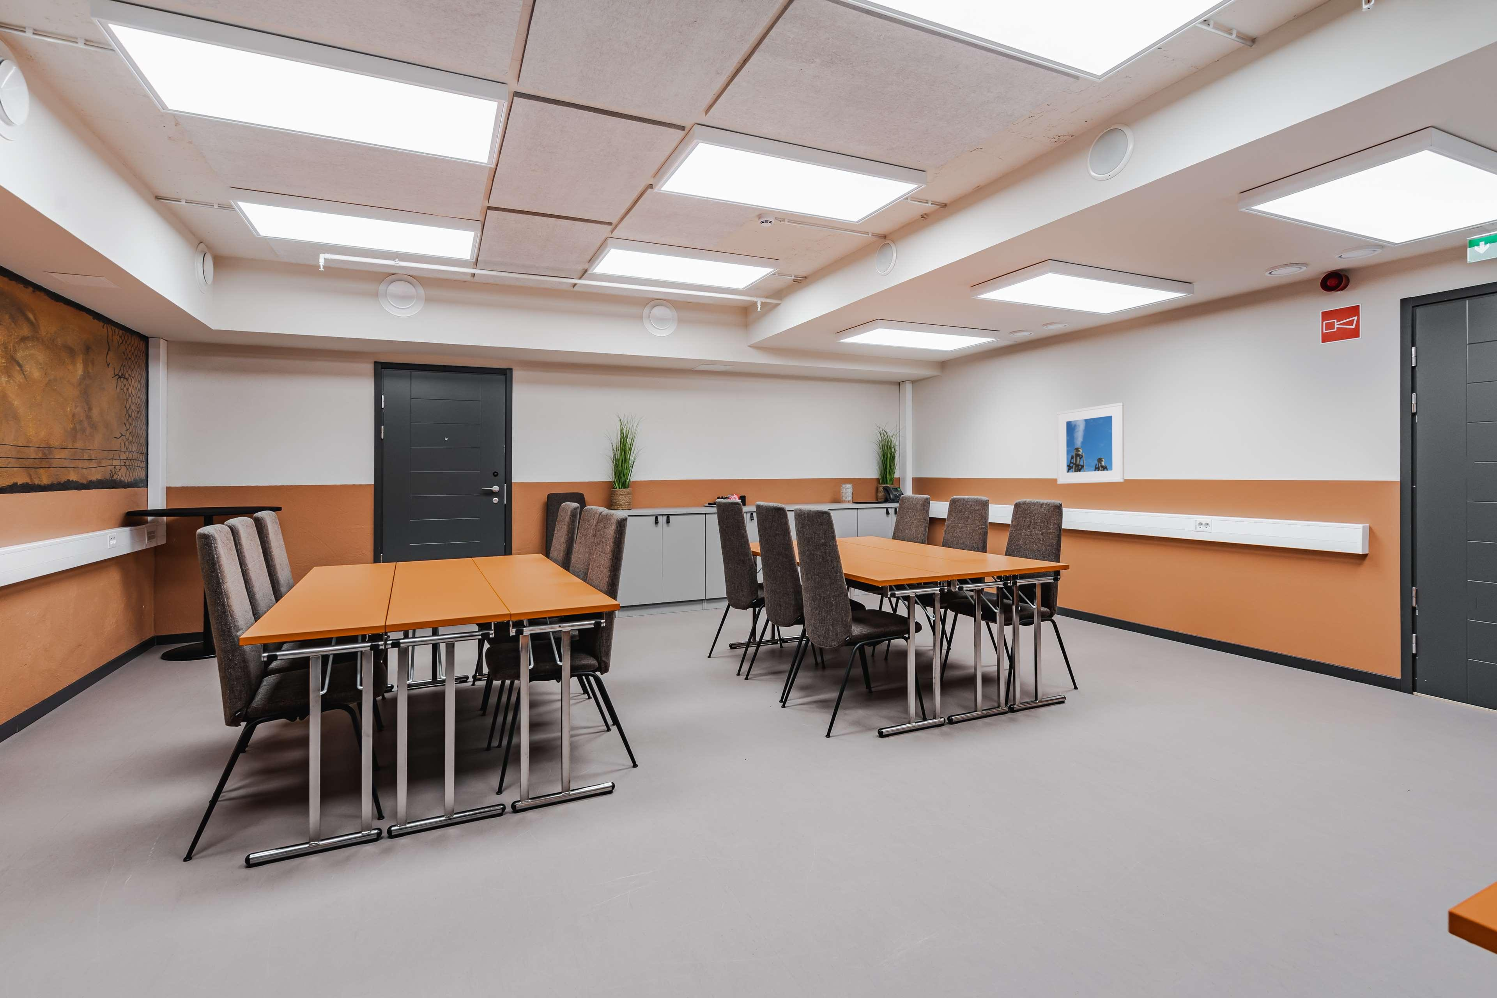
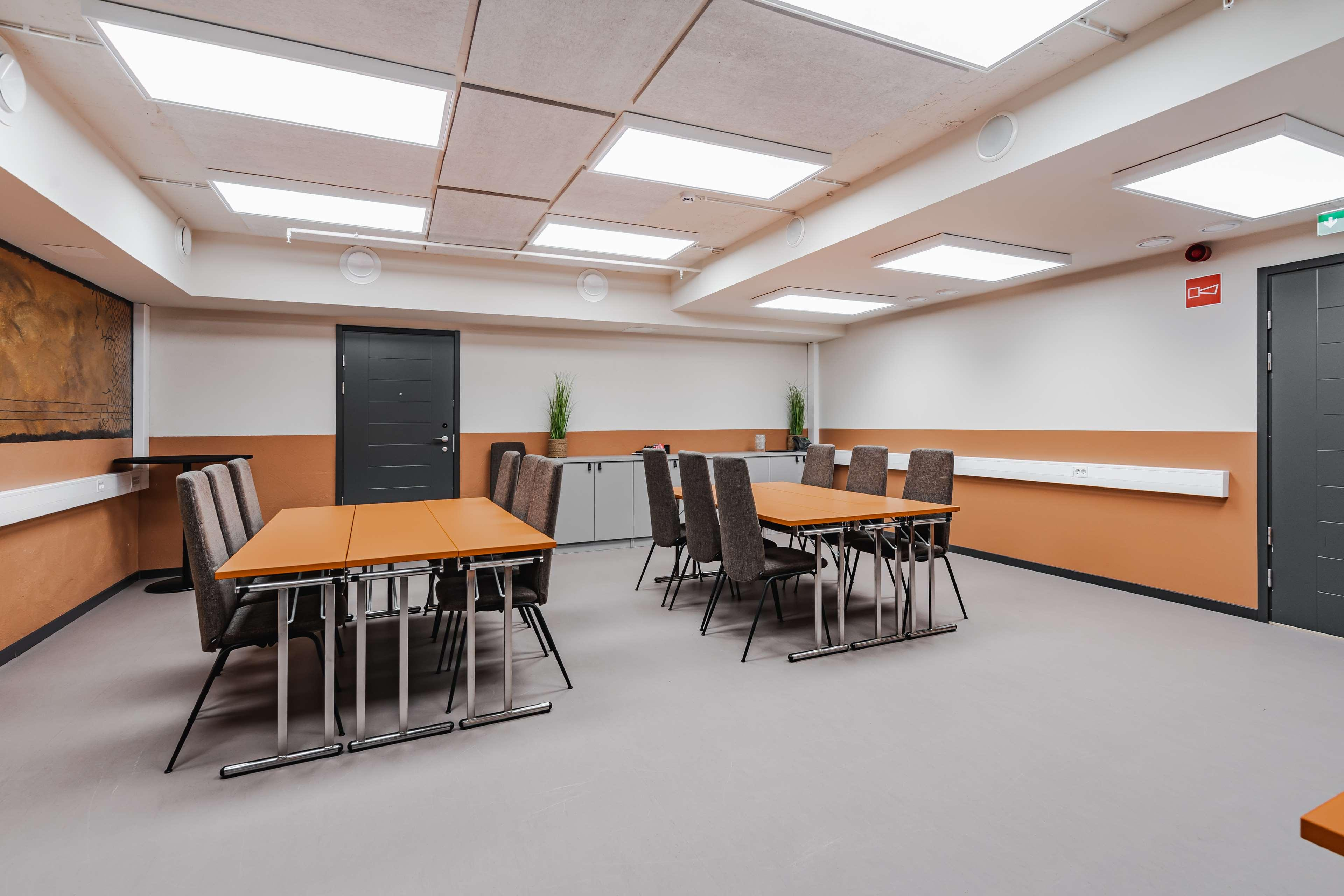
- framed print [1057,402,1125,485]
